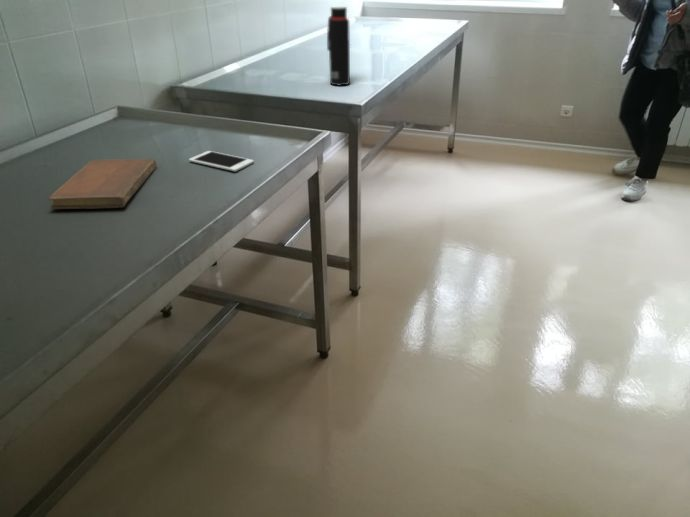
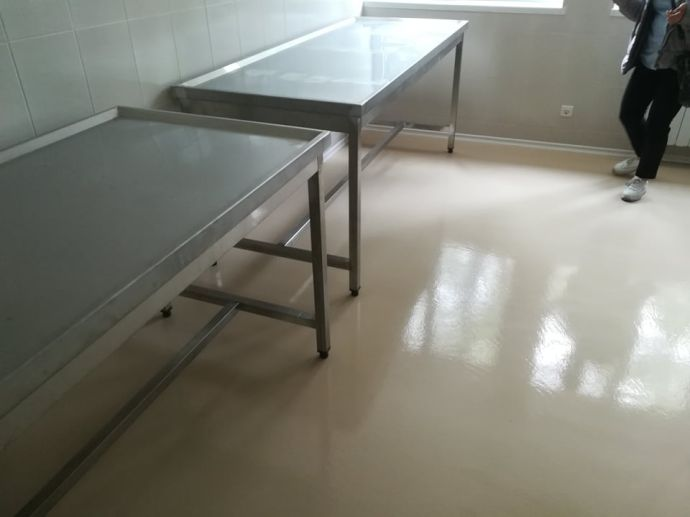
- water bottle [326,6,351,87]
- notebook [47,158,158,210]
- cell phone [188,150,255,172]
